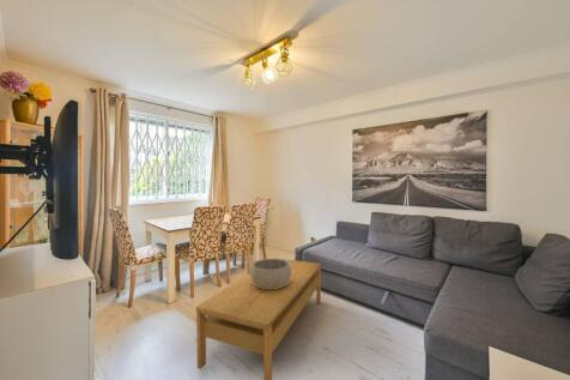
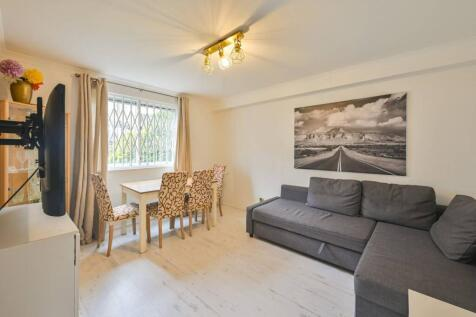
- decorative bowl [249,257,292,289]
- coffee table [195,257,322,380]
